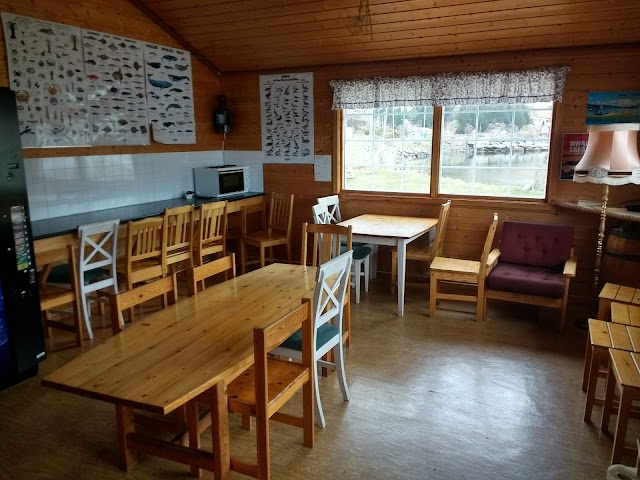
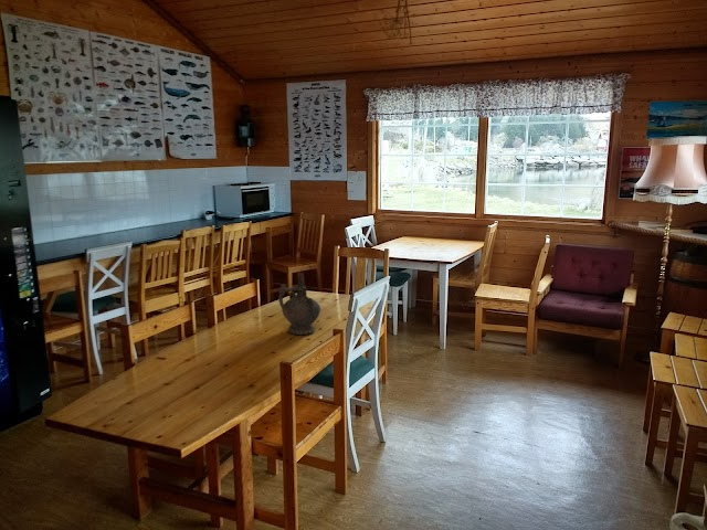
+ ceremonial vessel [277,272,321,336]
